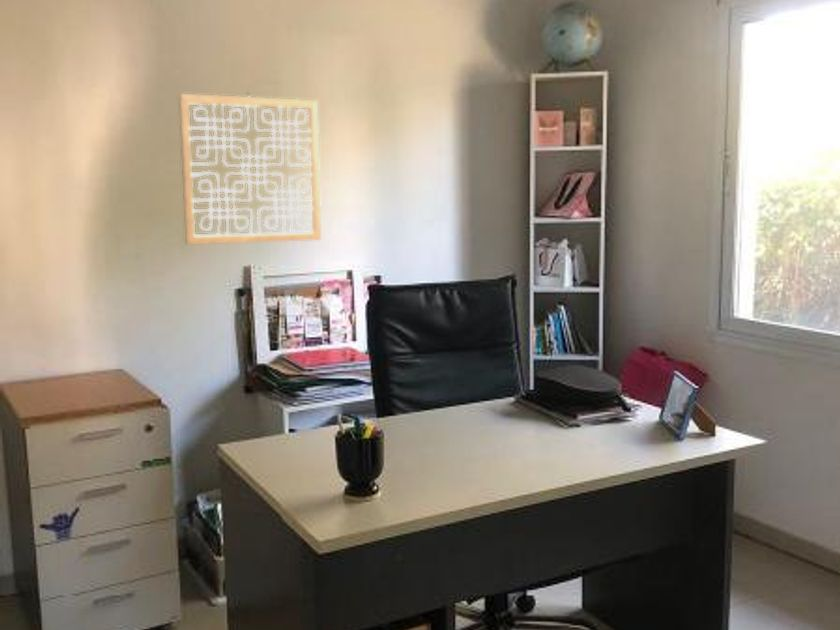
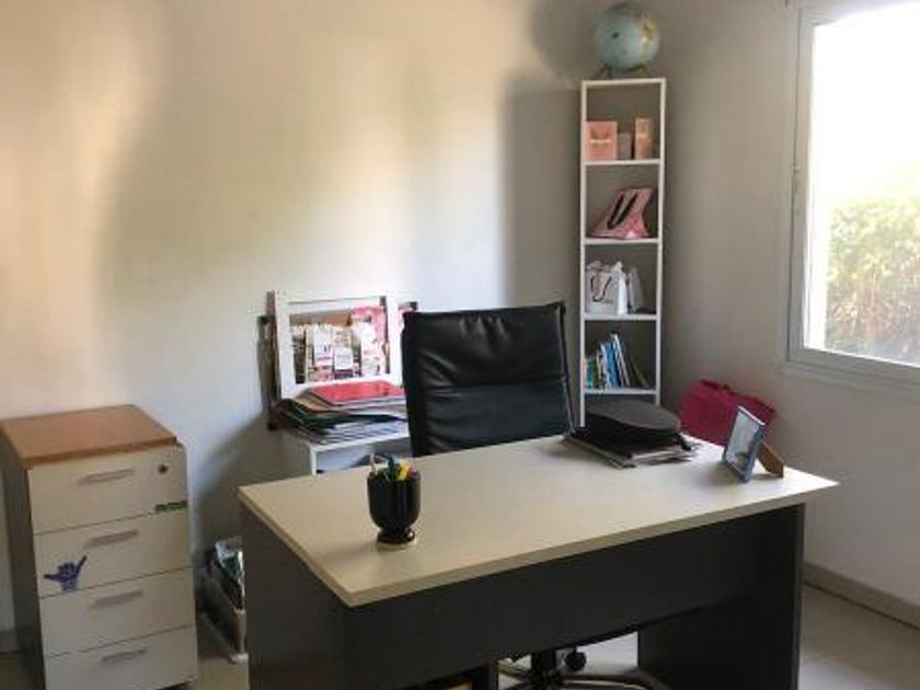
- wall art [178,91,322,245]
